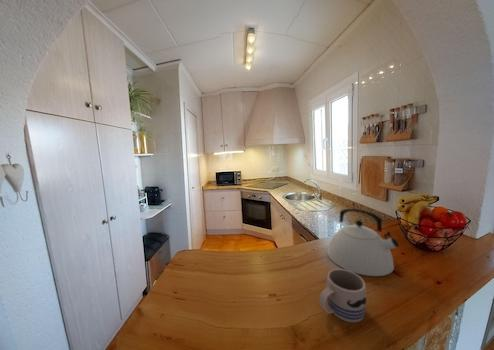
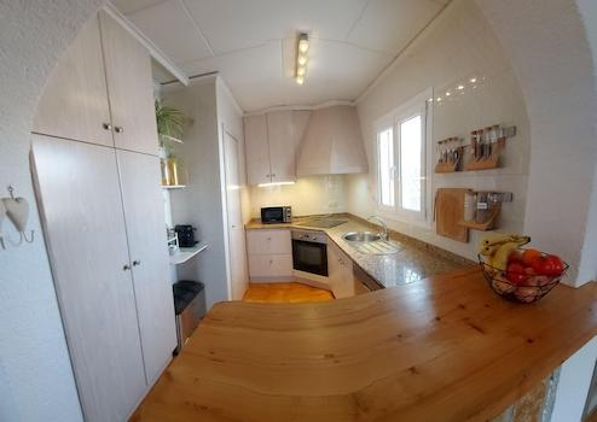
- kettle [327,208,400,277]
- mug [318,268,367,323]
